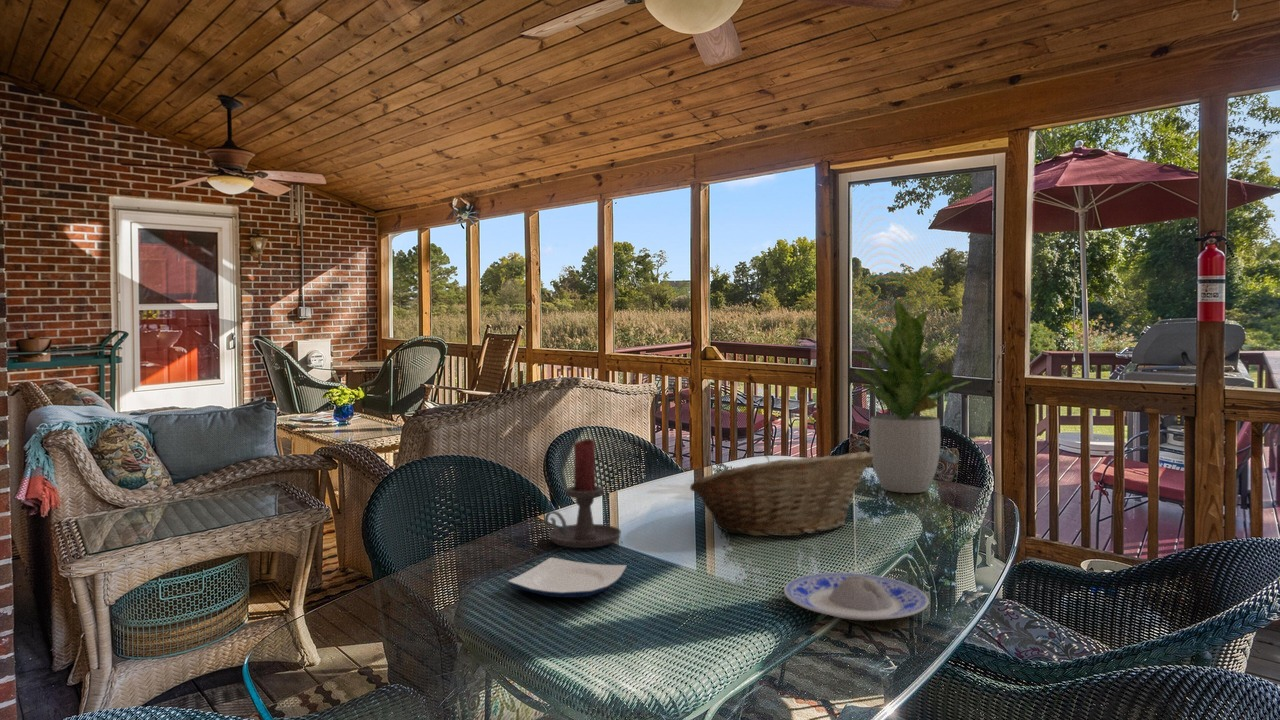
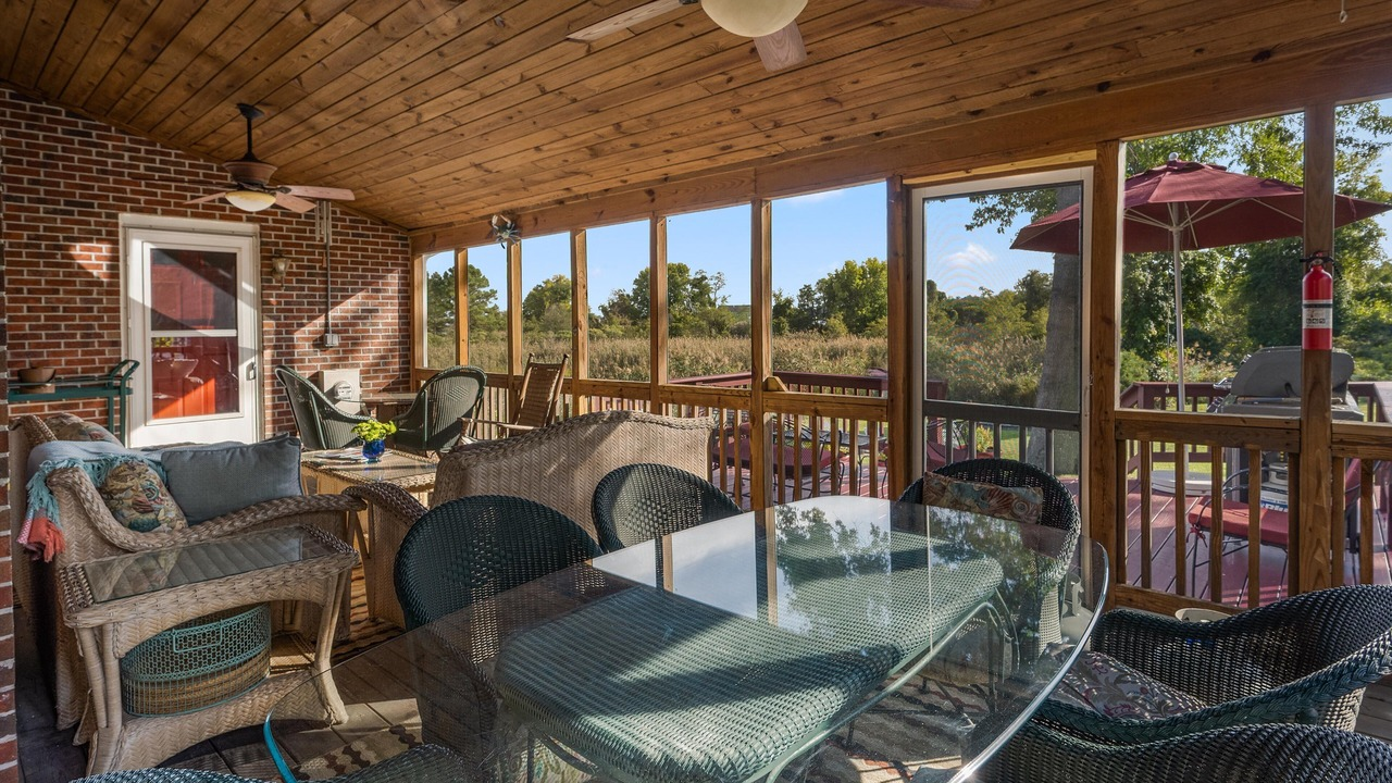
- plate [783,571,930,622]
- candle holder [543,438,622,549]
- plate [507,557,628,598]
- potted plant [851,299,973,494]
- fruit basket [689,450,874,537]
